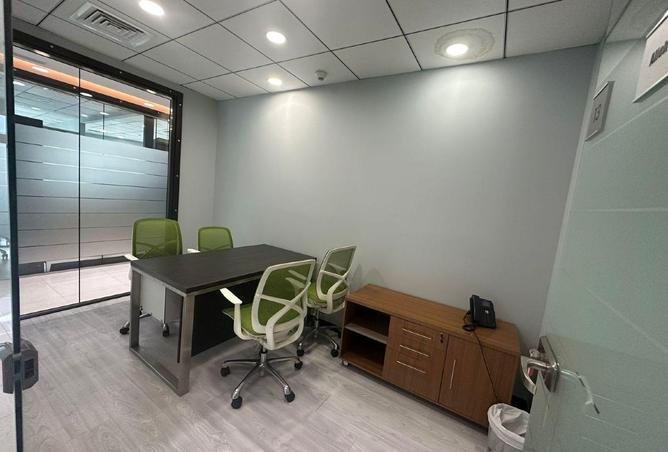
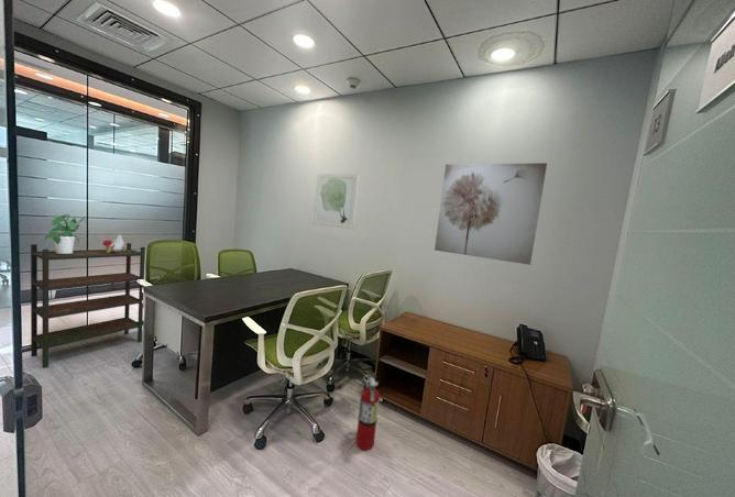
+ potted plant [44,213,87,254]
+ decorative sculpture [102,234,127,253]
+ wall art [311,173,360,230]
+ bookshelf [30,242,146,369]
+ fire extinguisher [354,374,381,451]
+ wall art [434,162,548,266]
